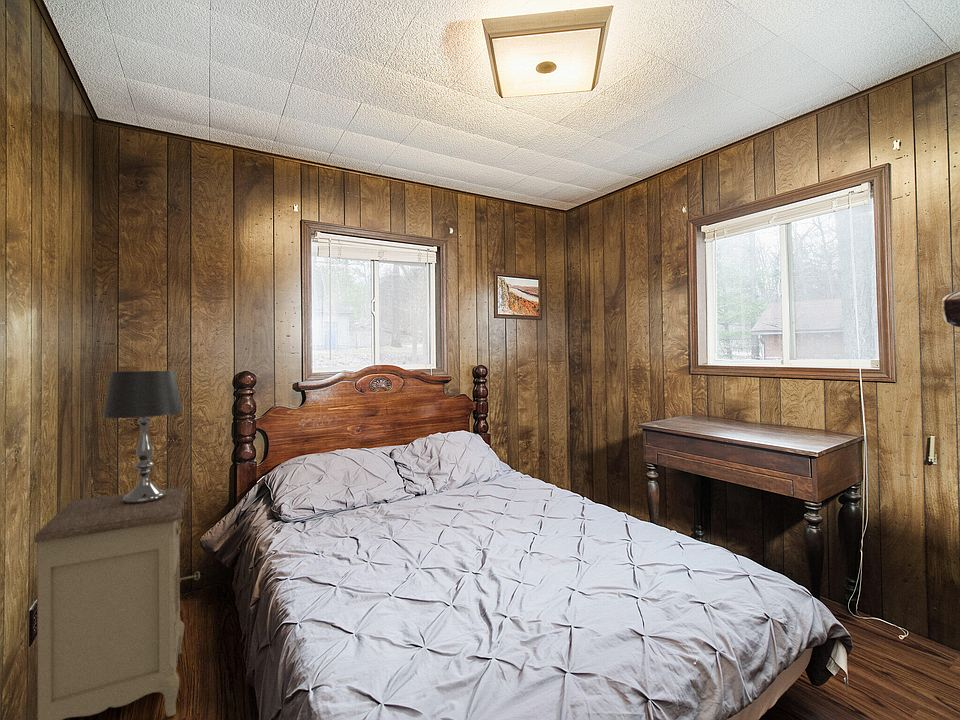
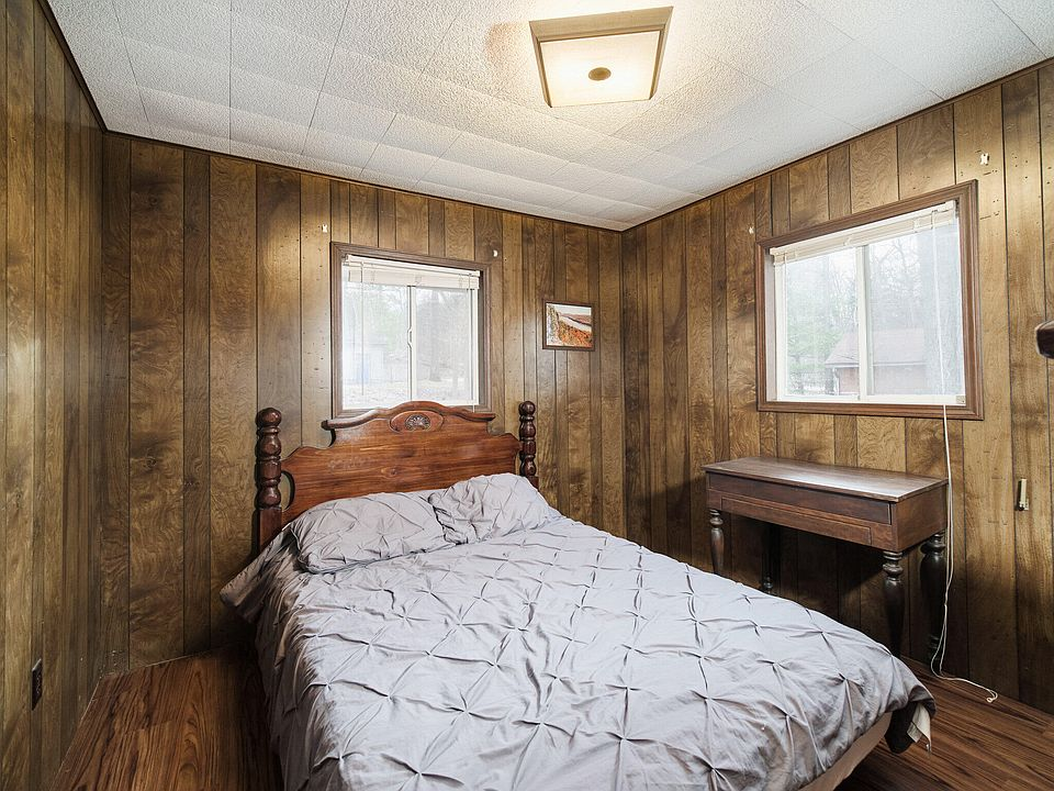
- table lamp [101,370,184,504]
- nightstand [33,486,201,720]
